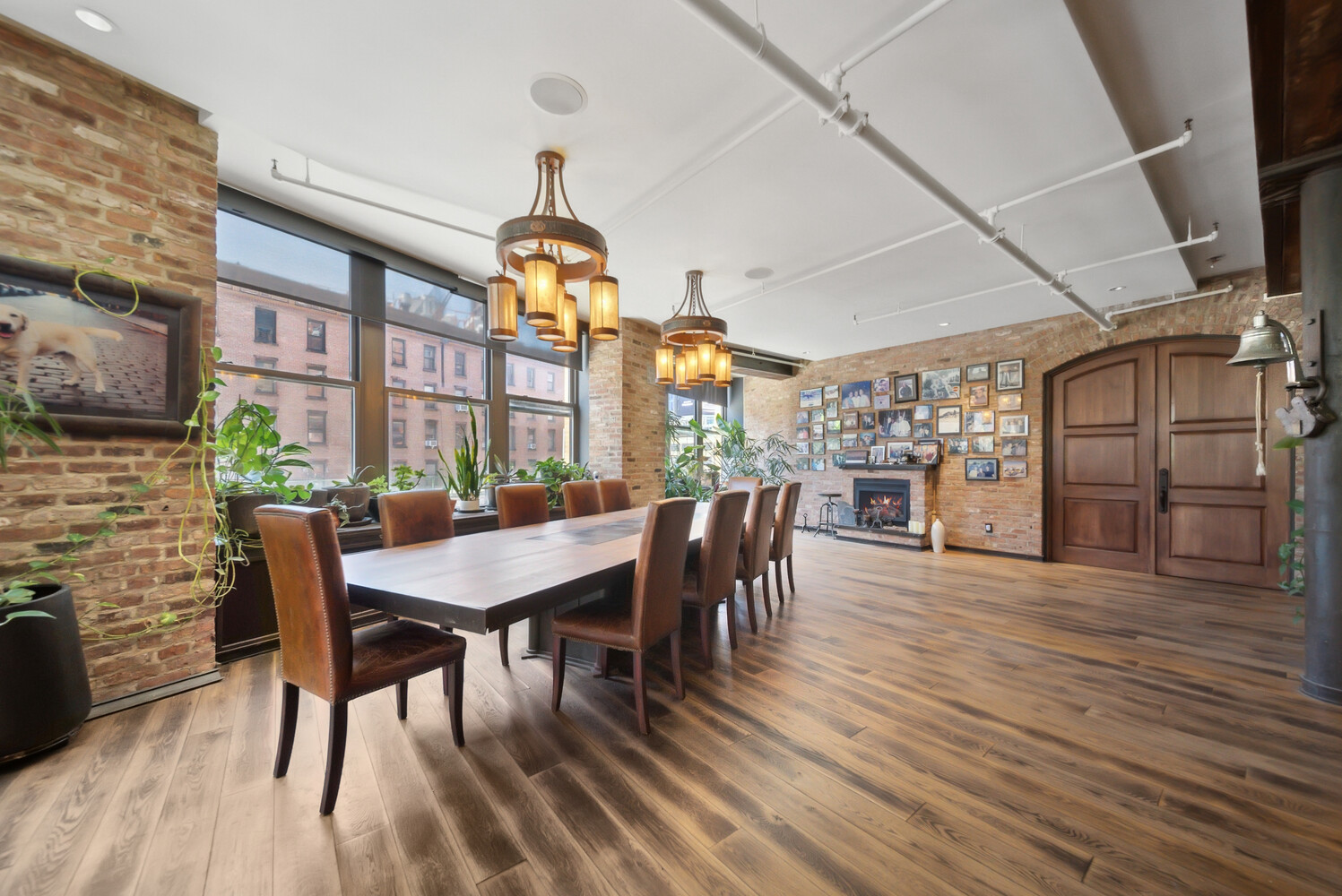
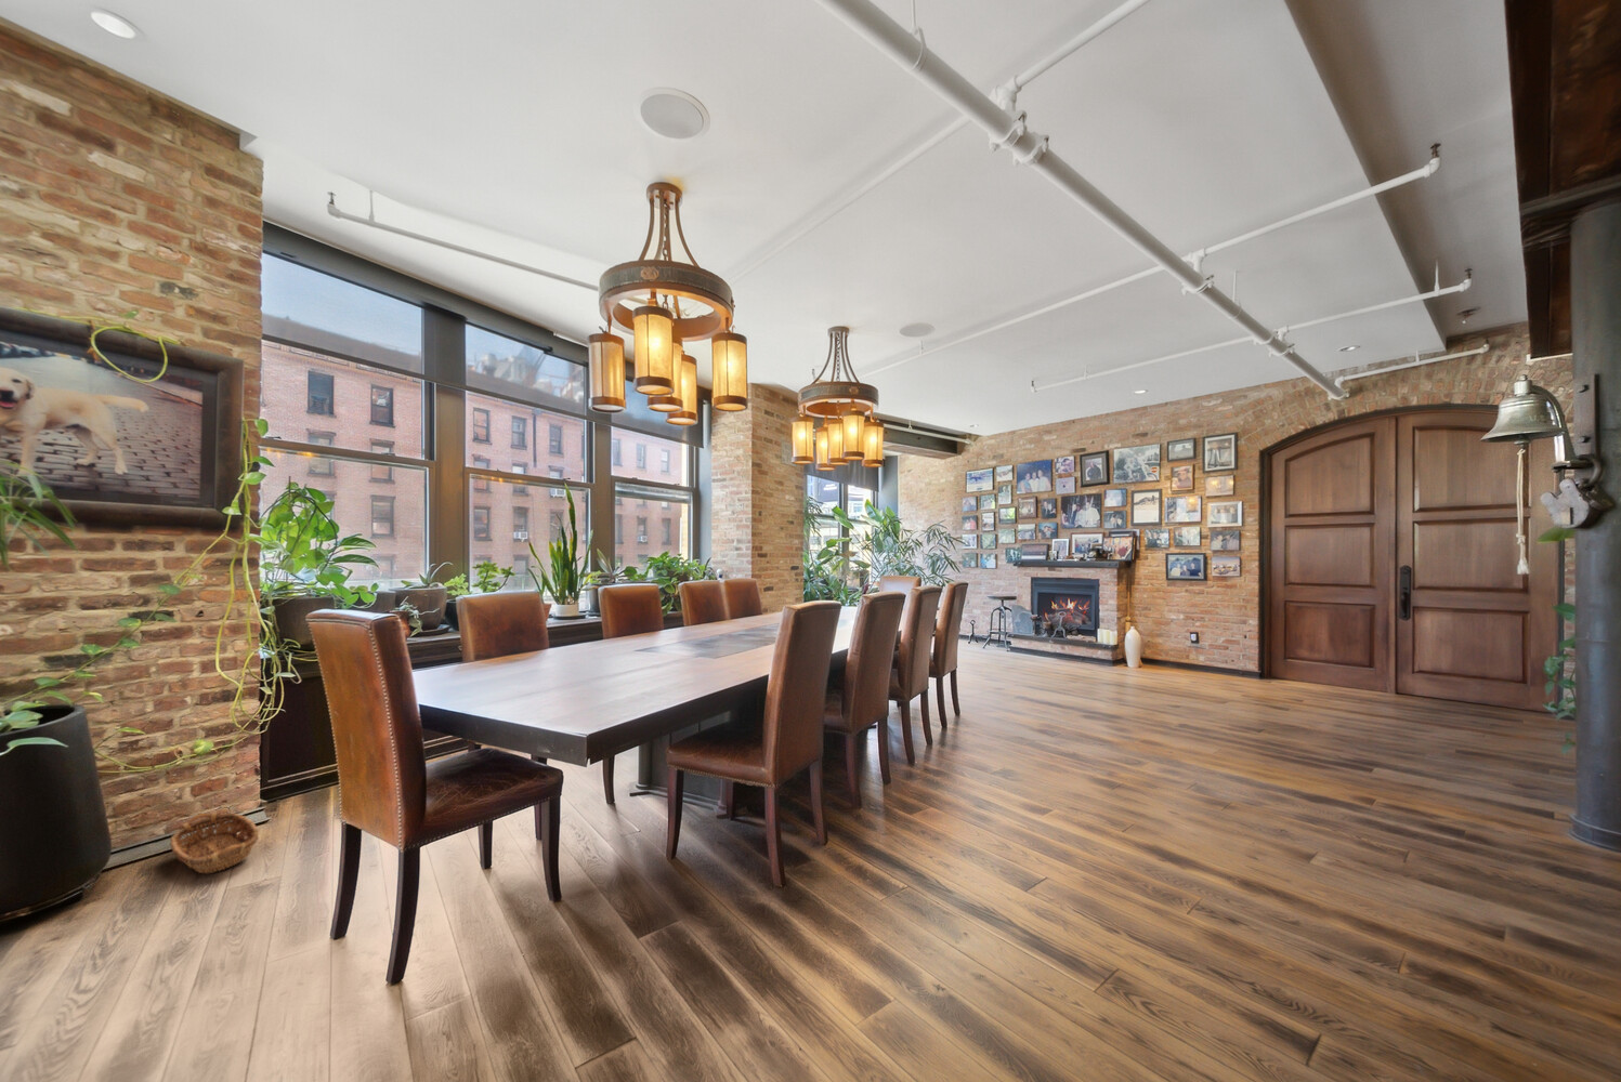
+ basket [169,810,260,876]
